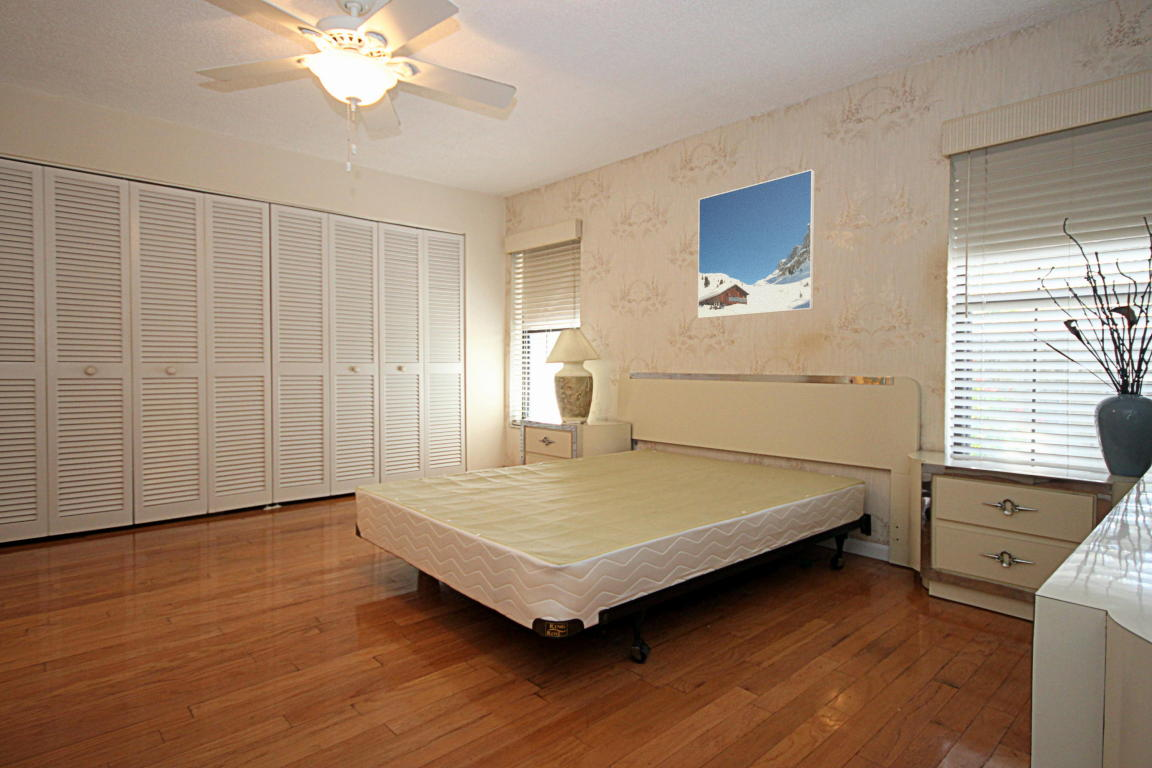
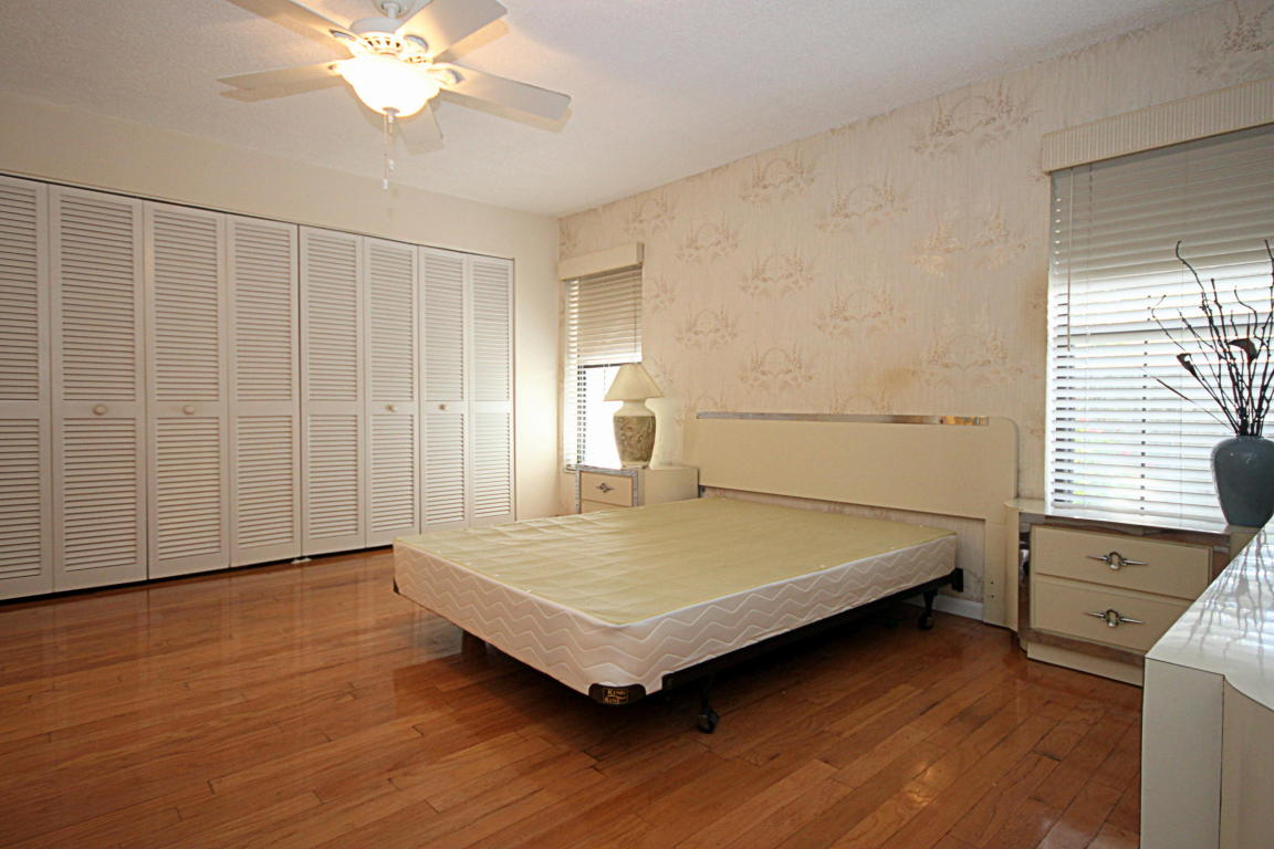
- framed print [697,169,816,319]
